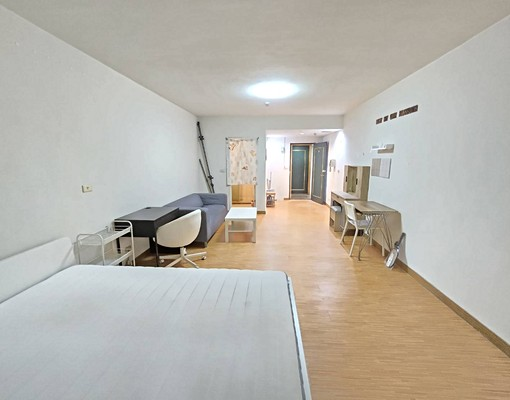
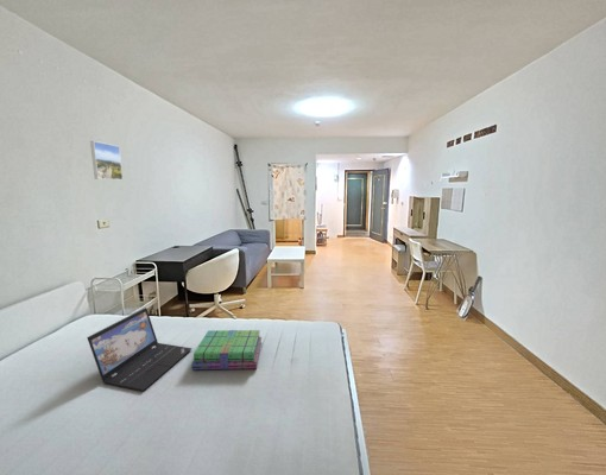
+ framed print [89,140,124,180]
+ stack of books [191,329,263,370]
+ laptop [86,306,194,392]
